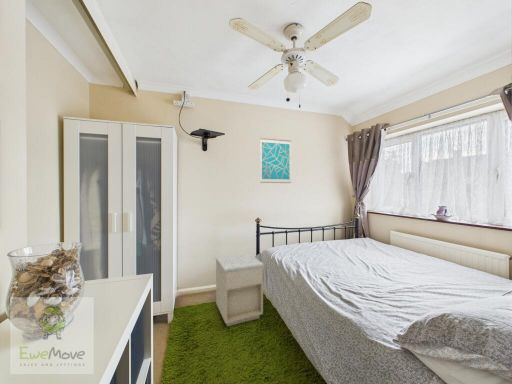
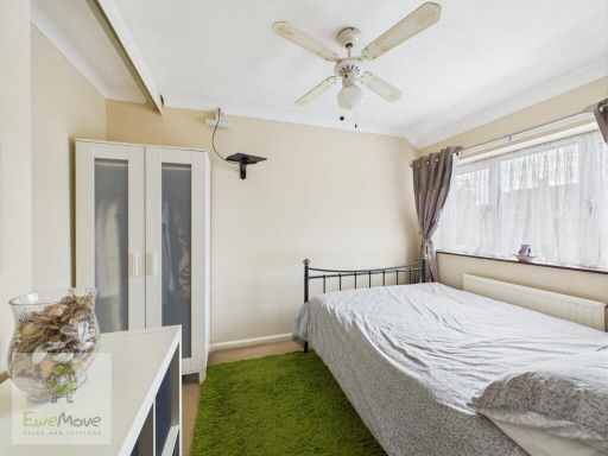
- nightstand [215,252,265,327]
- wall art [259,137,292,184]
